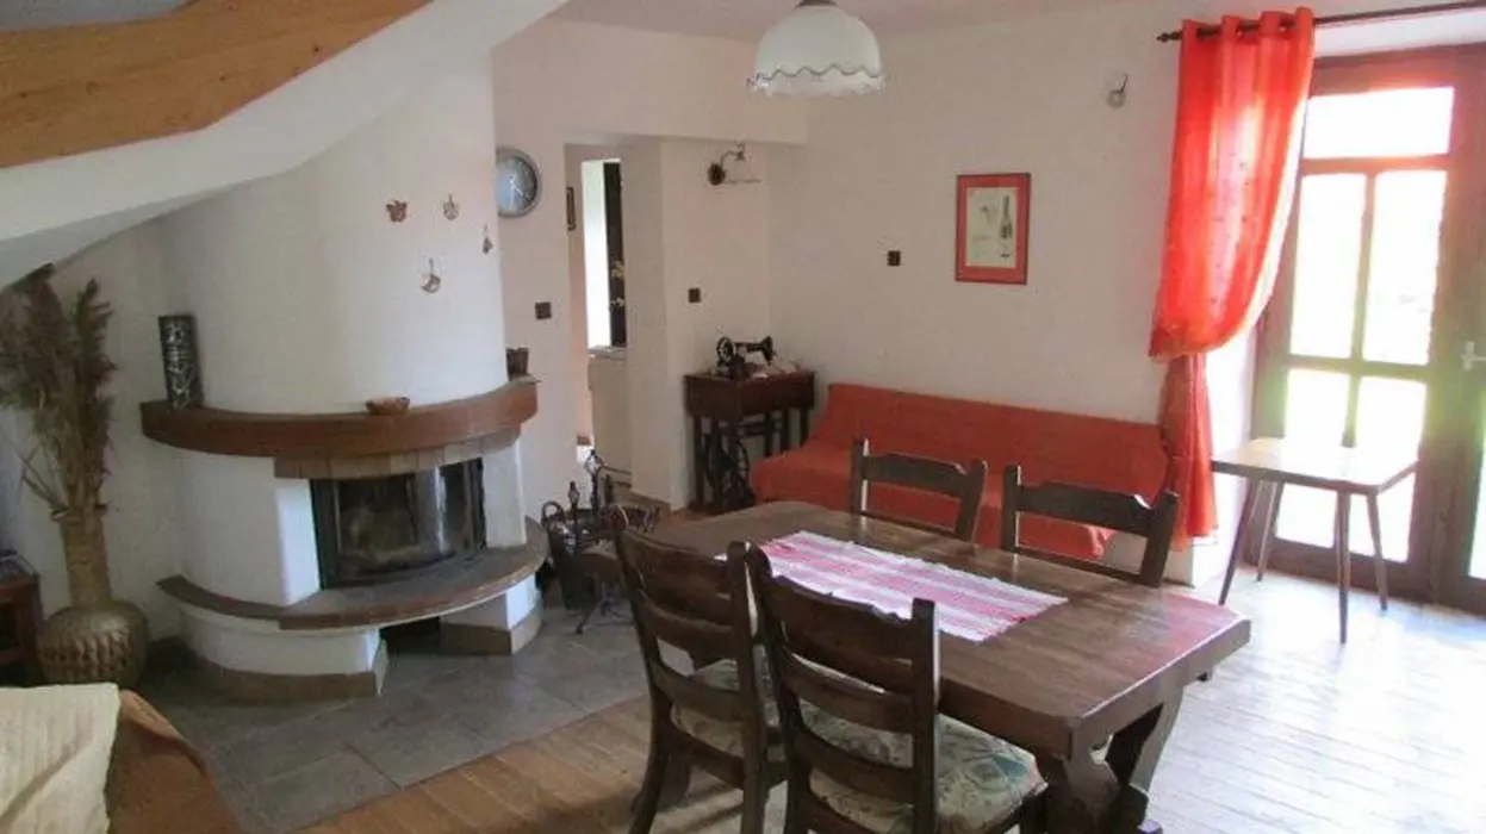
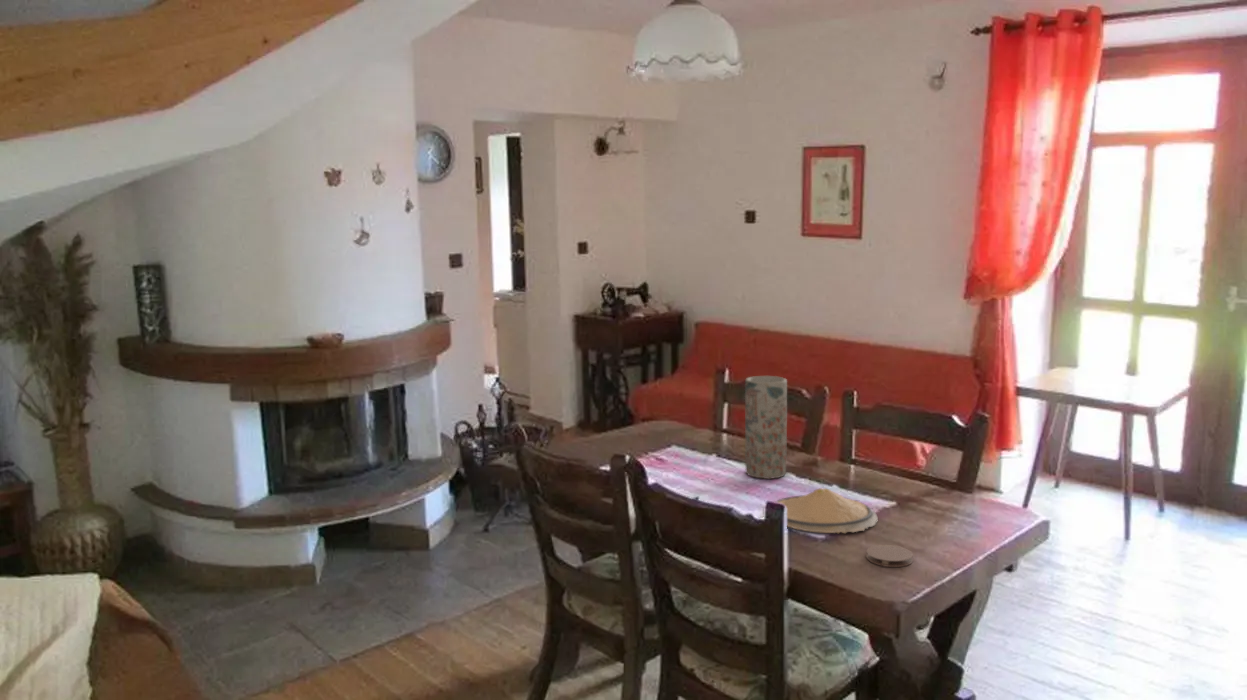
+ vase [744,375,788,480]
+ coaster [866,544,914,568]
+ plate [774,487,879,534]
